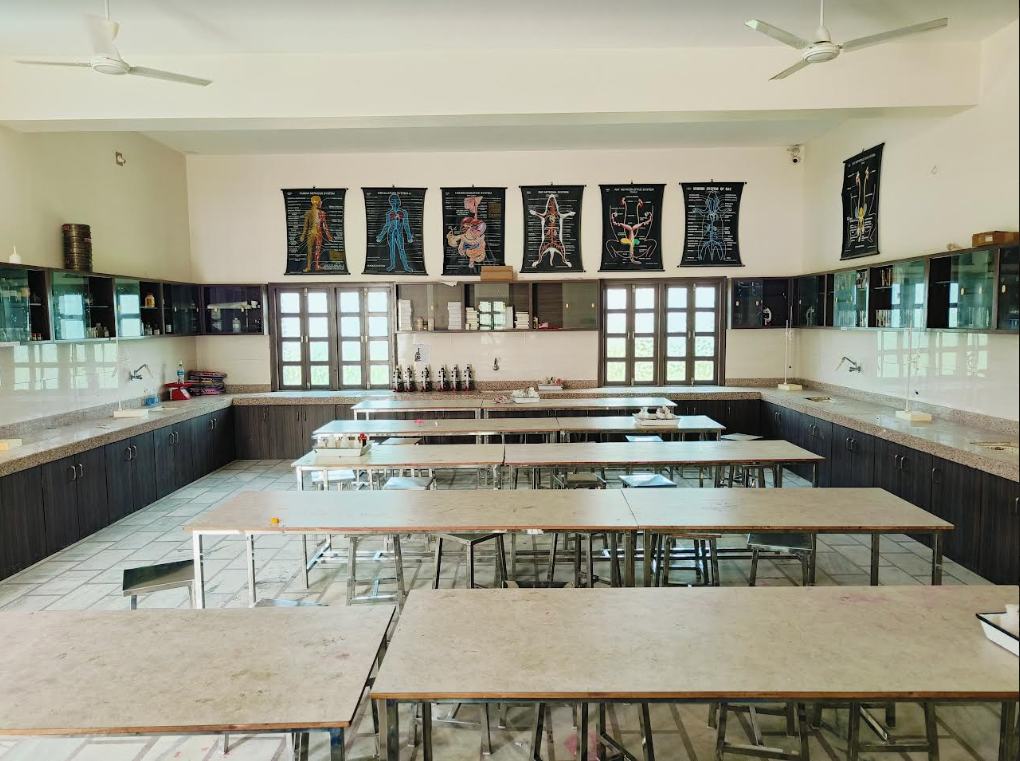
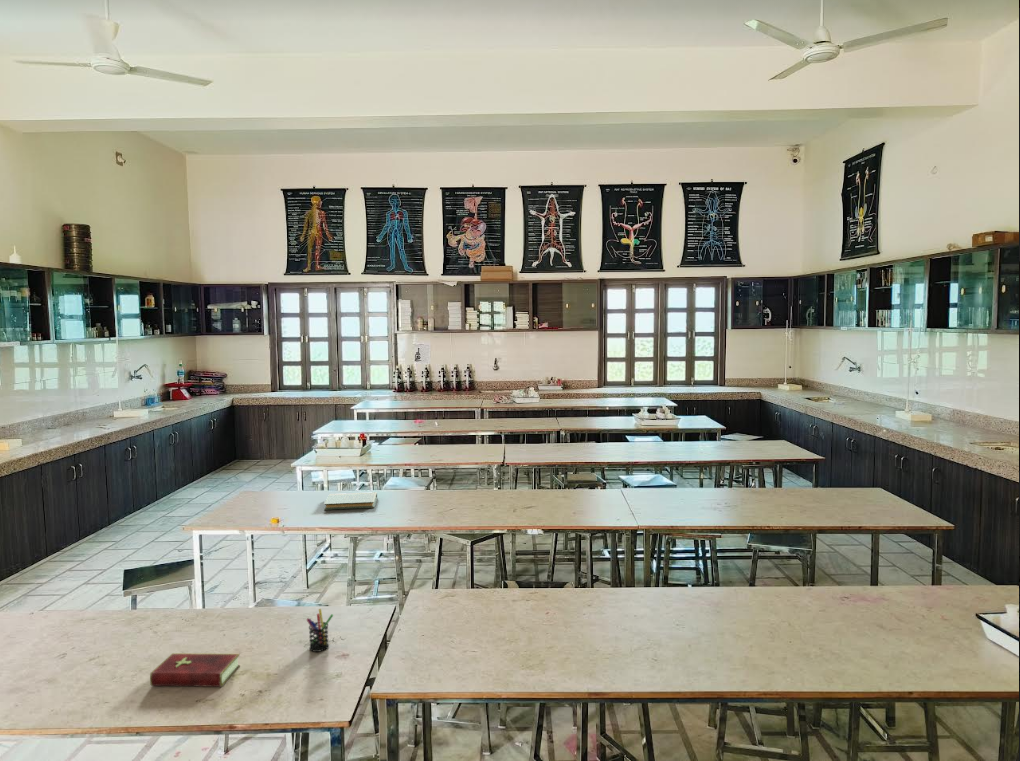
+ hardcover book [149,652,241,688]
+ book [323,491,378,511]
+ pen holder [306,608,334,653]
